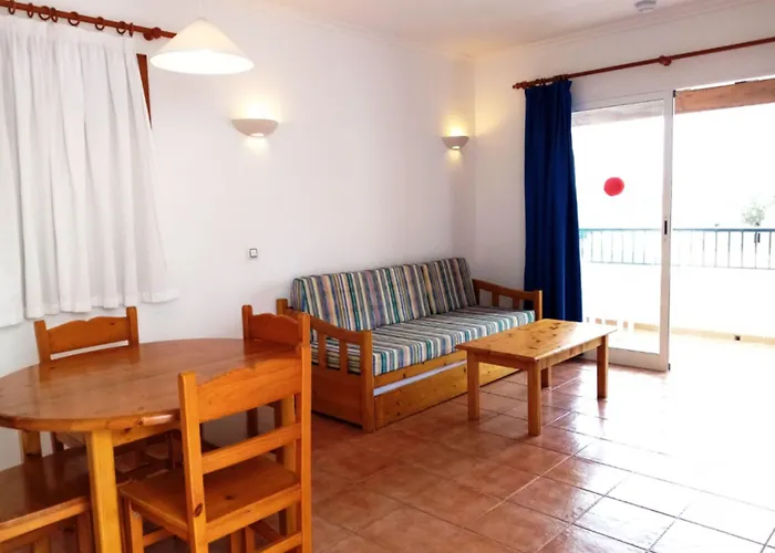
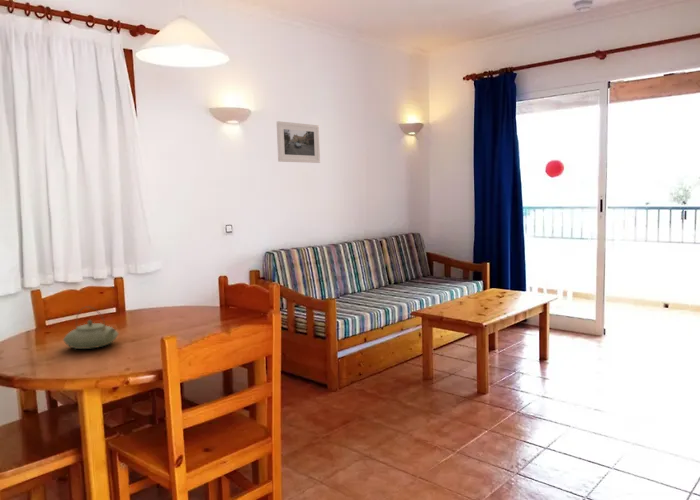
+ teapot [62,305,119,350]
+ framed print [276,120,321,164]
